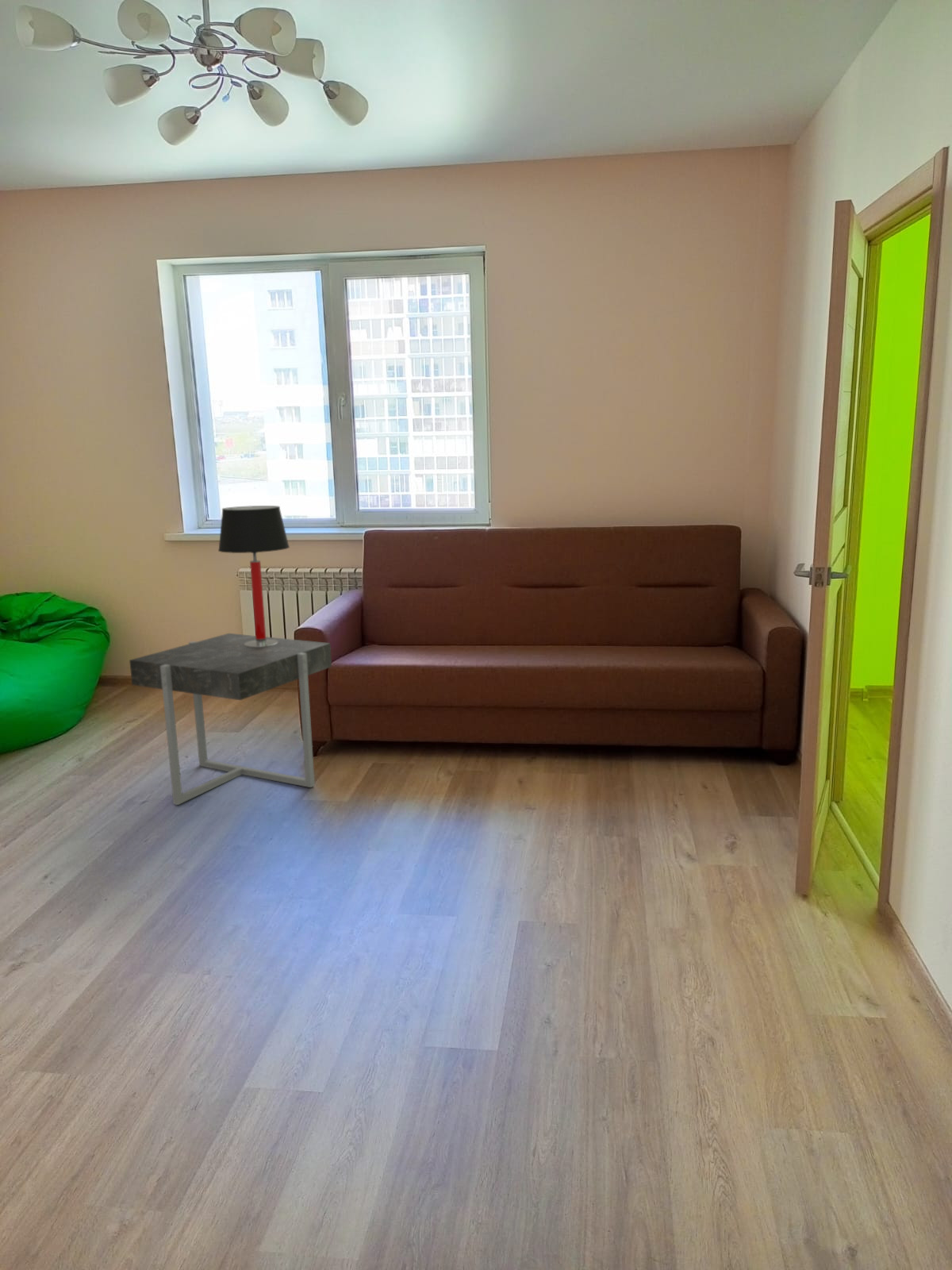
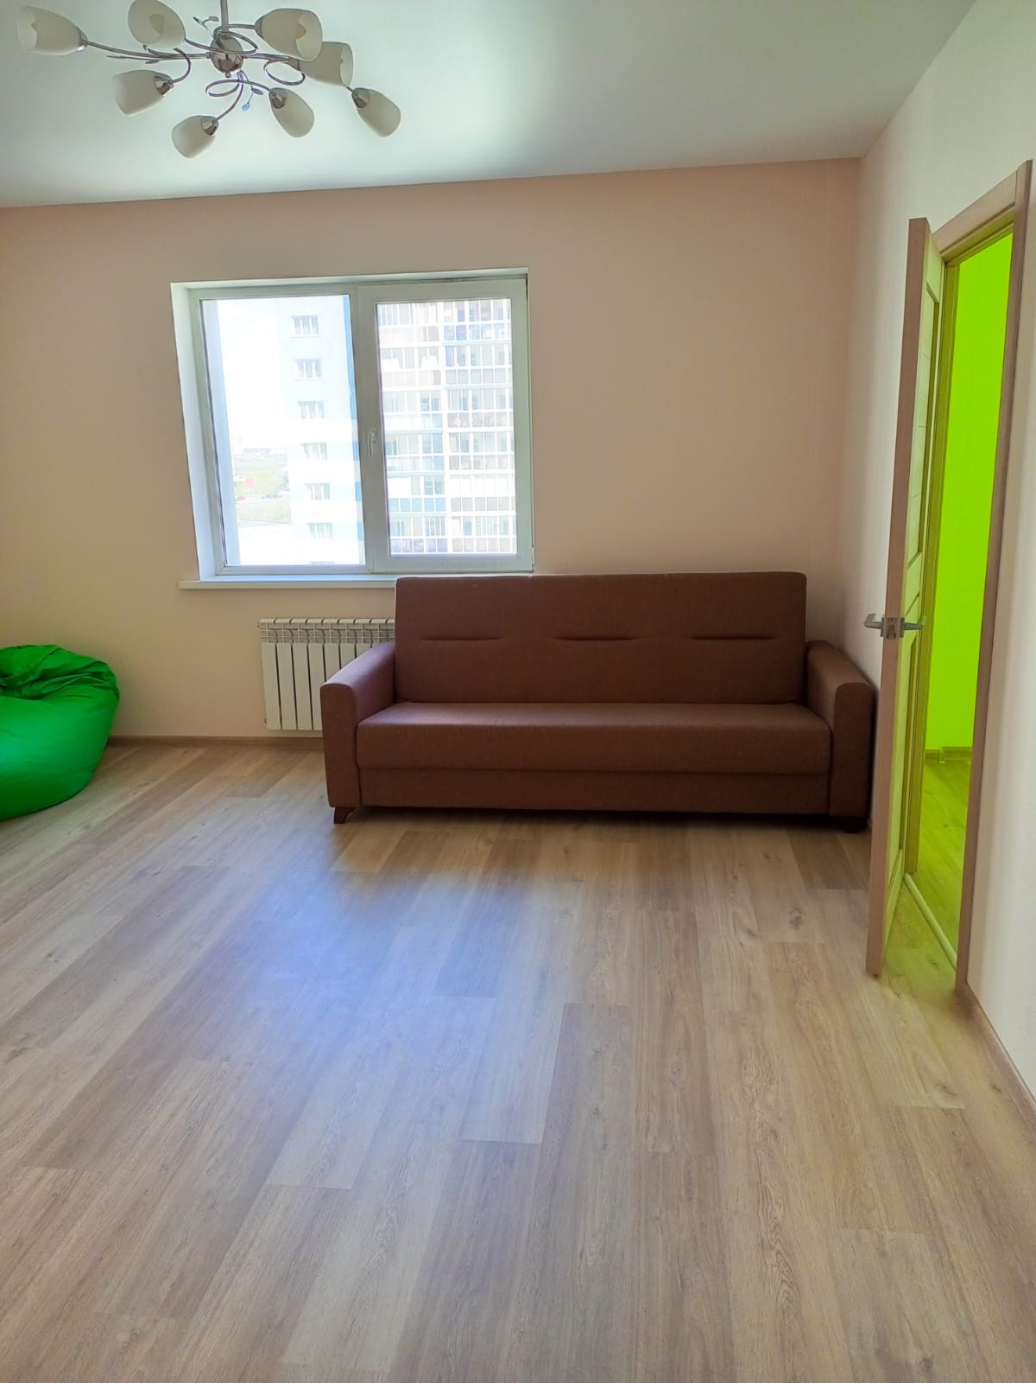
- side table [129,633,332,806]
- table lamp [217,505,290,648]
